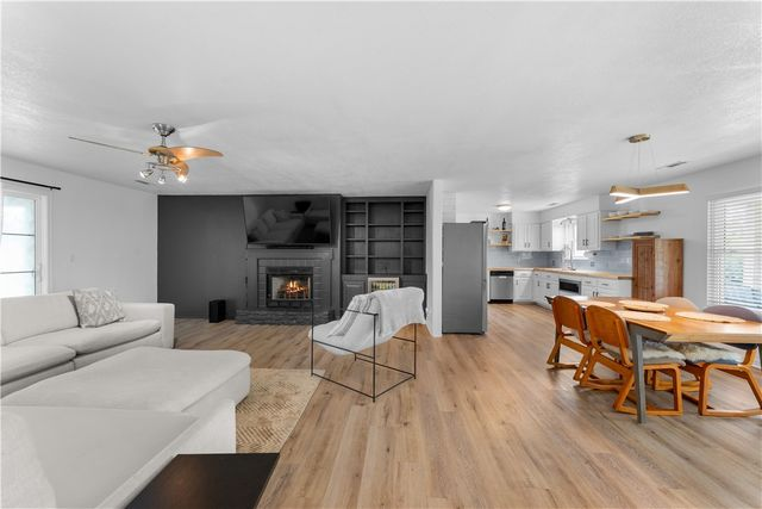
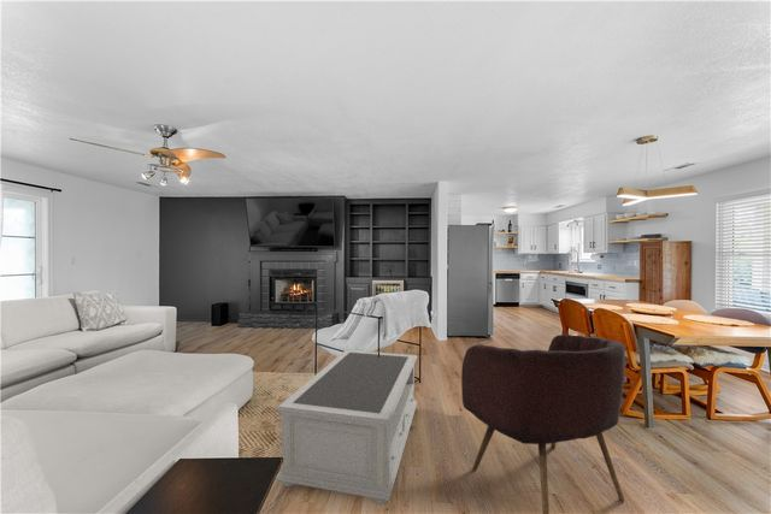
+ armchair [460,333,626,514]
+ coffee table [275,349,418,506]
